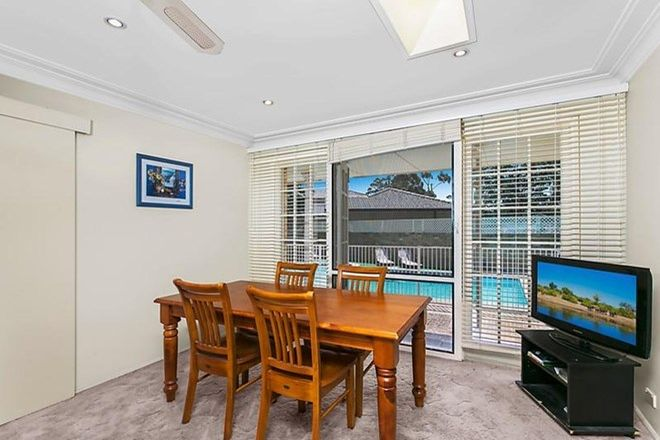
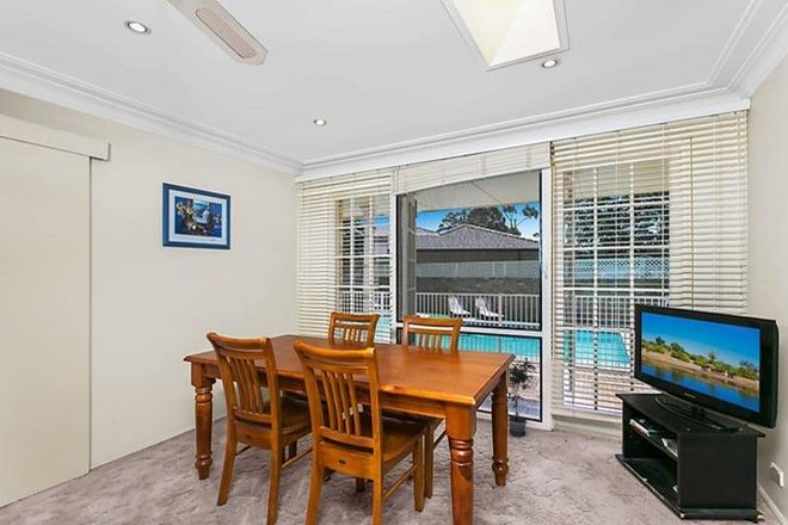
+ potted plant [507,357,537,437]
